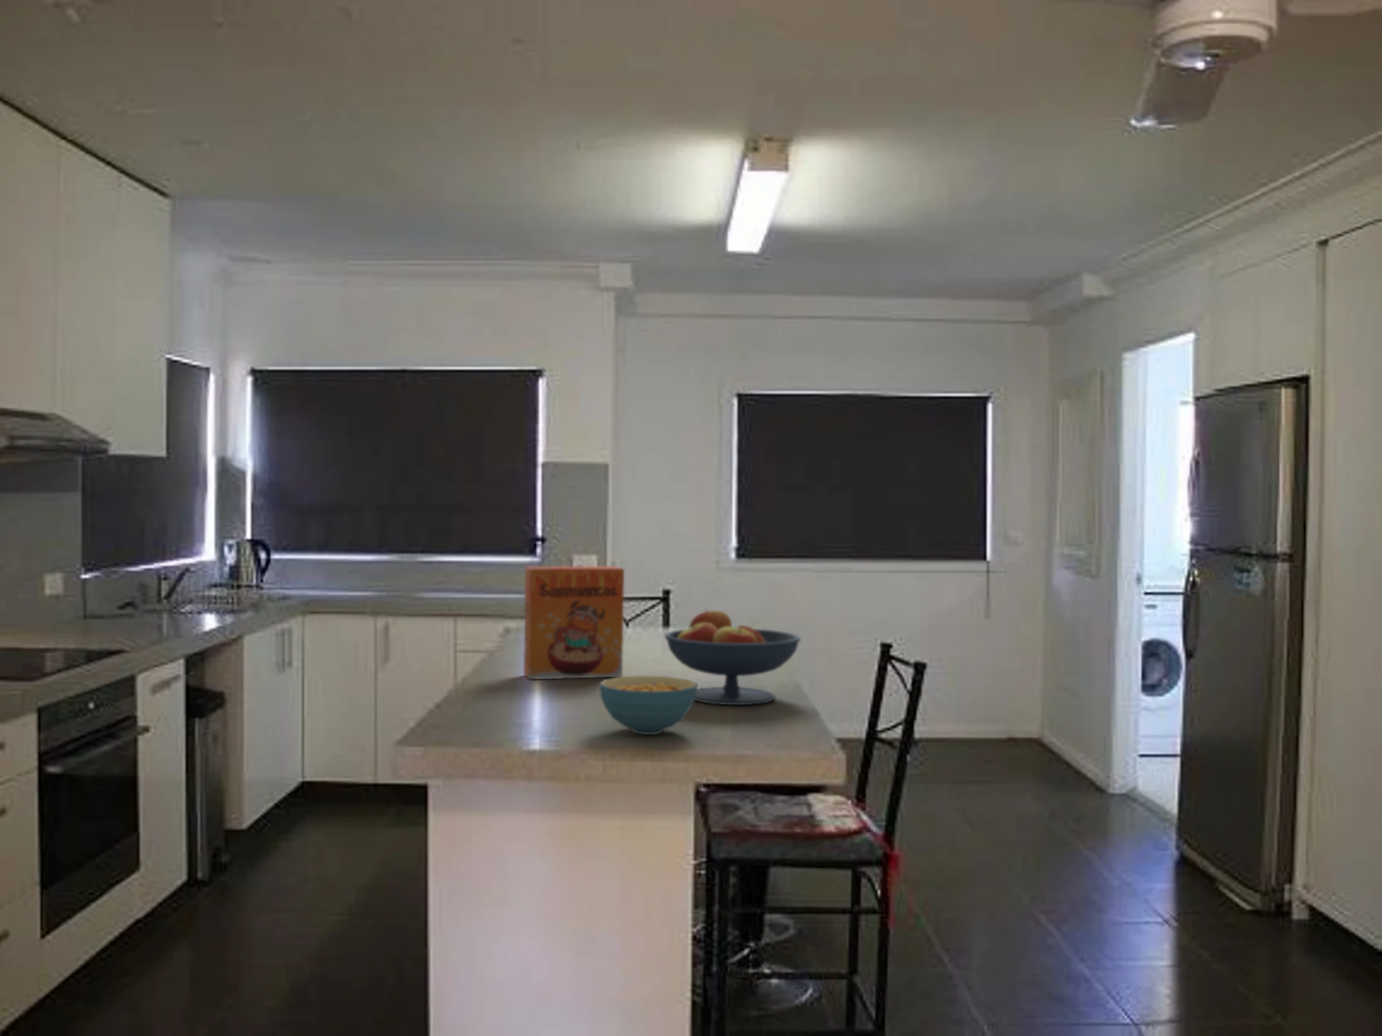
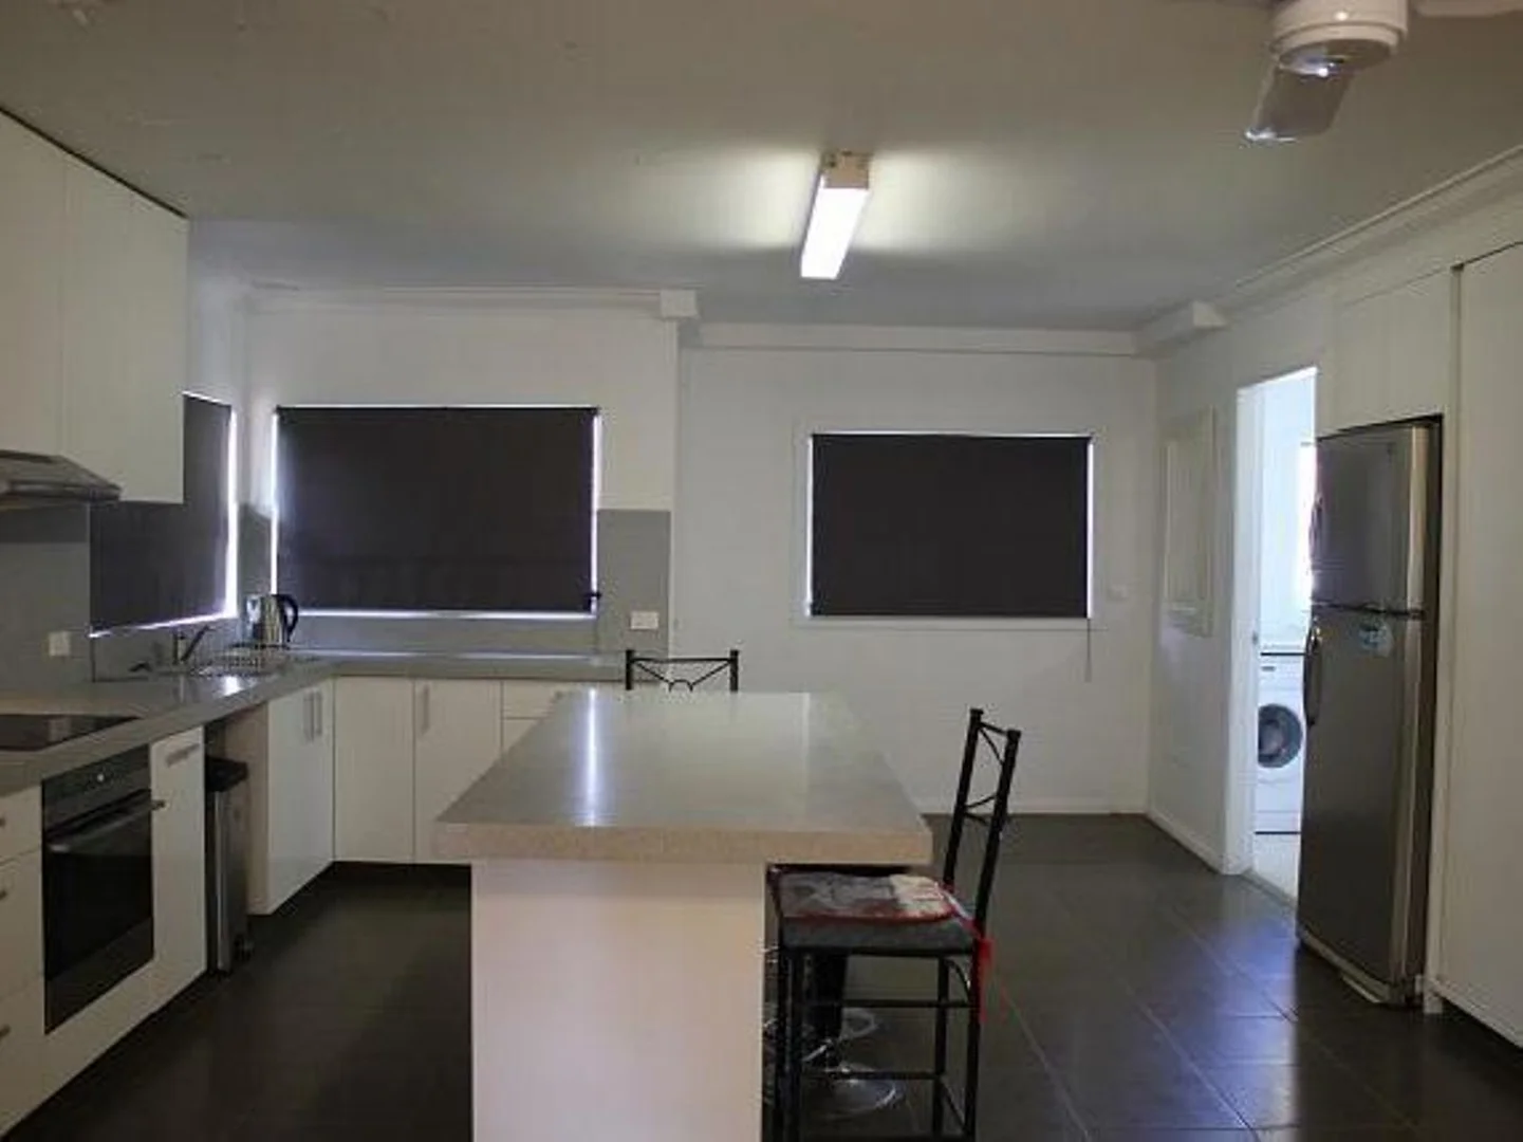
- cereal bowl [599,676,699,736]
- cereal box [522,565,626,680]
- fruit bowl [664,608,802,706]
